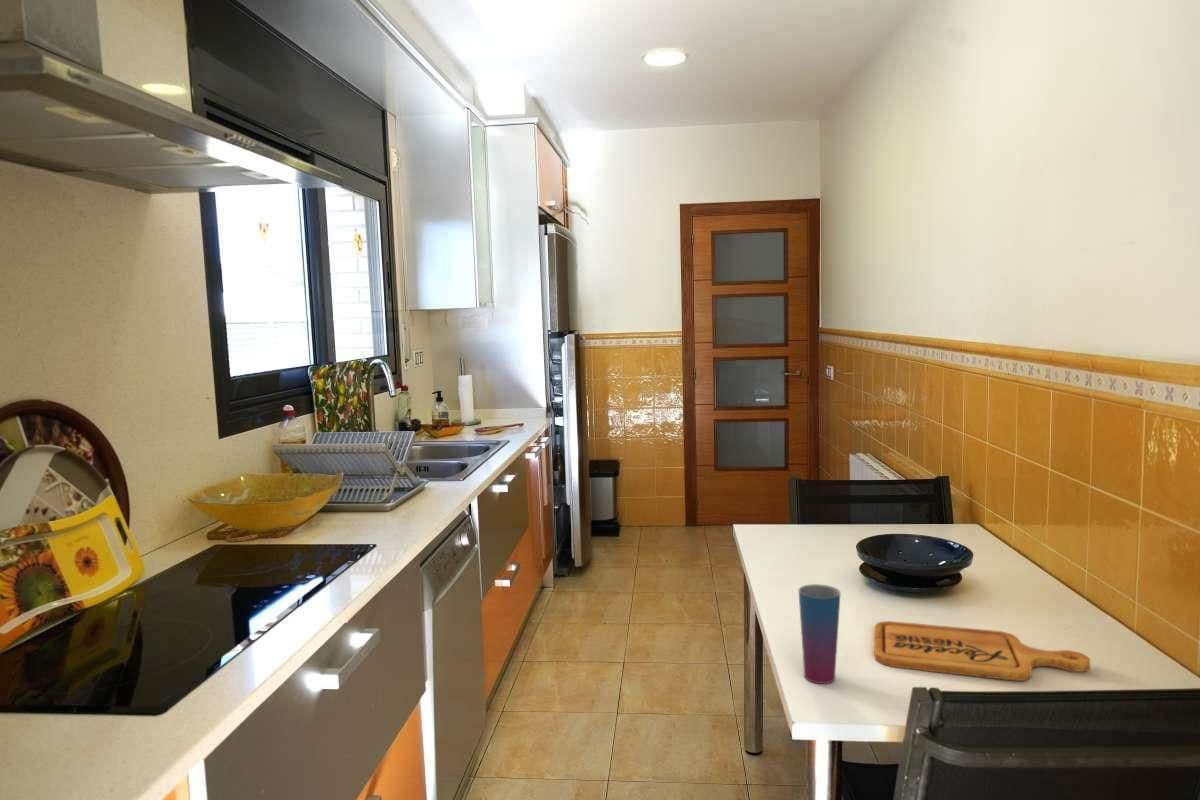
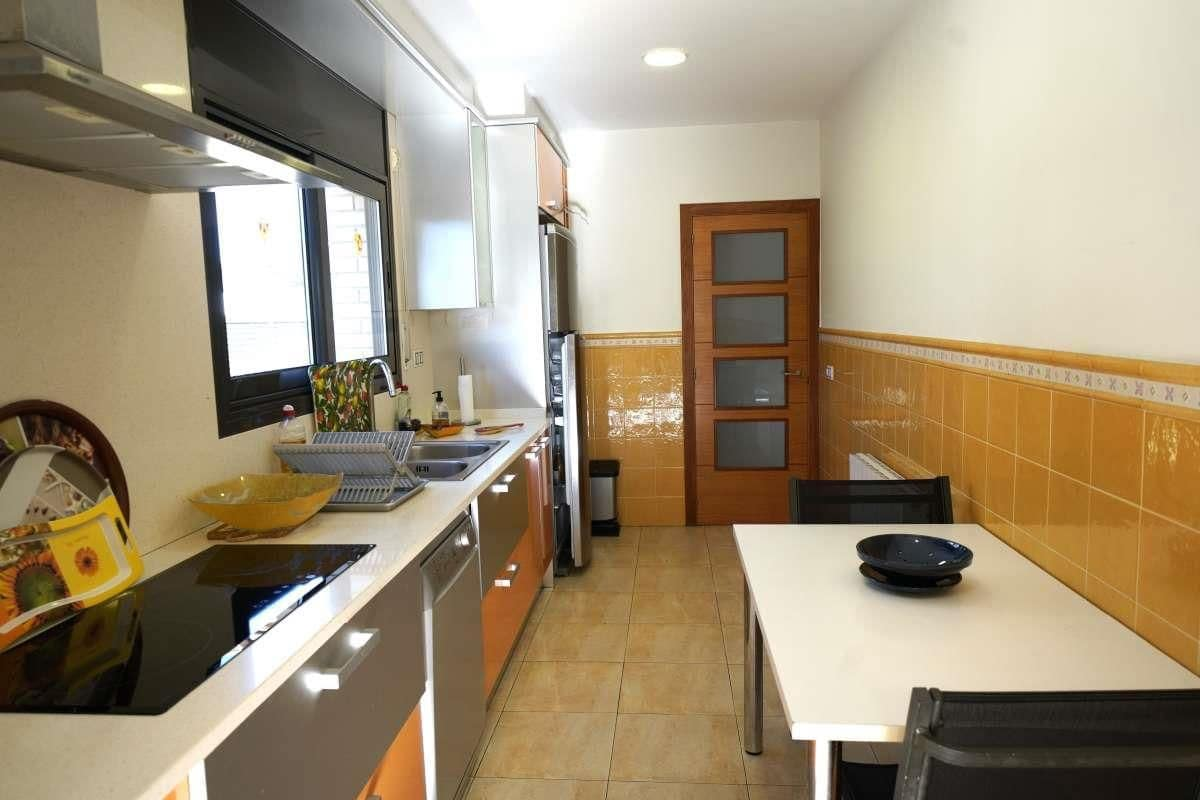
- cutting board [873,620,1091,682]
- cup [798,583,842,684]
